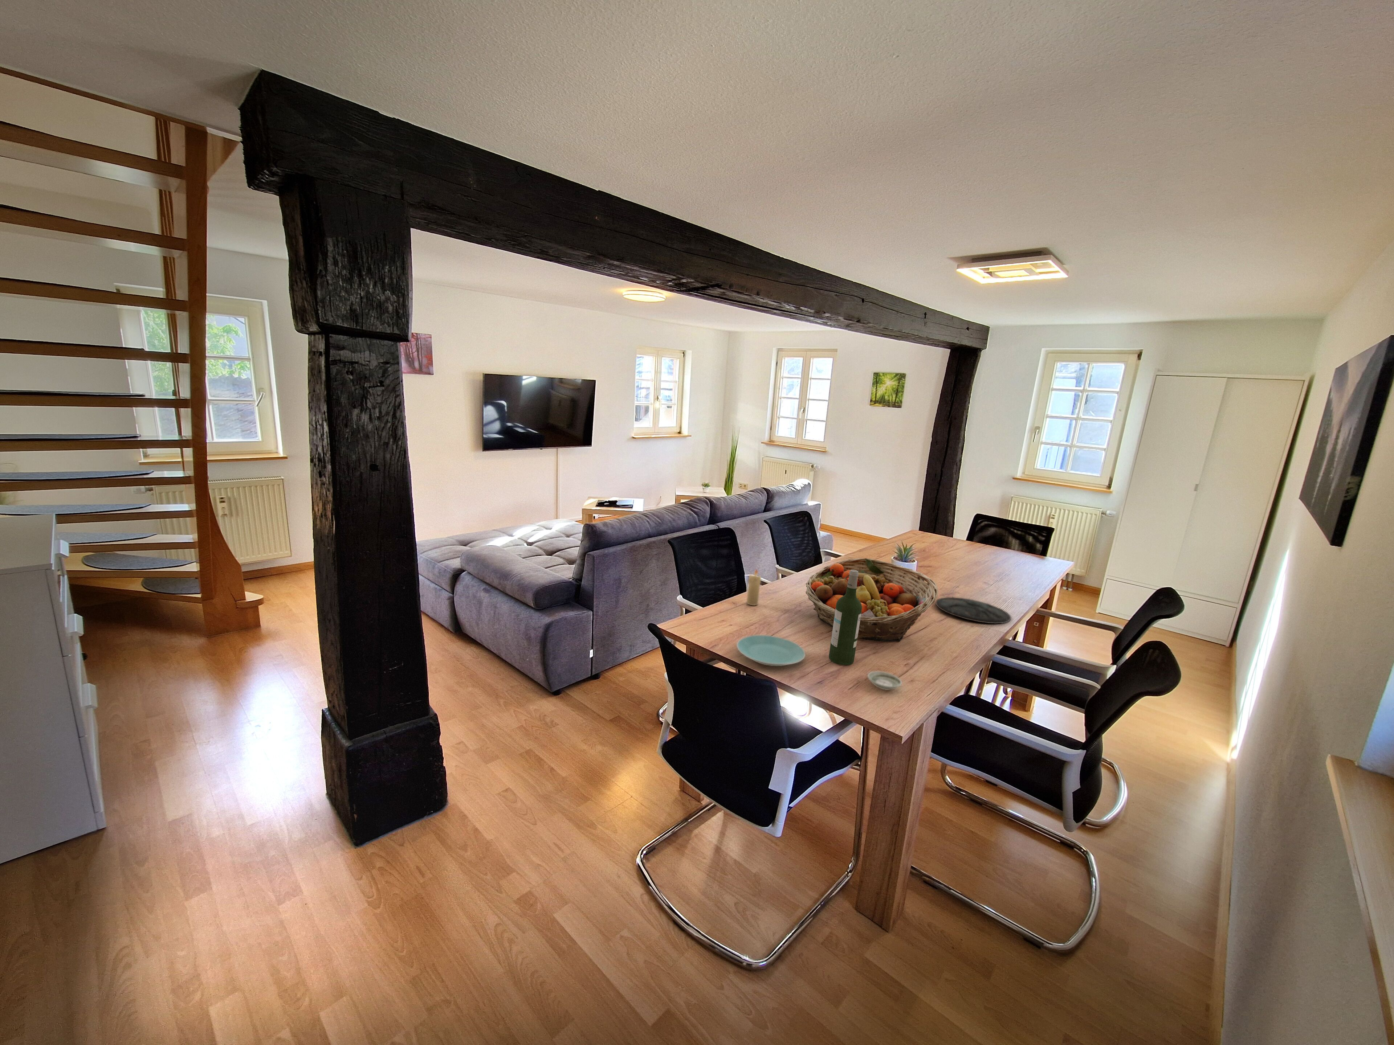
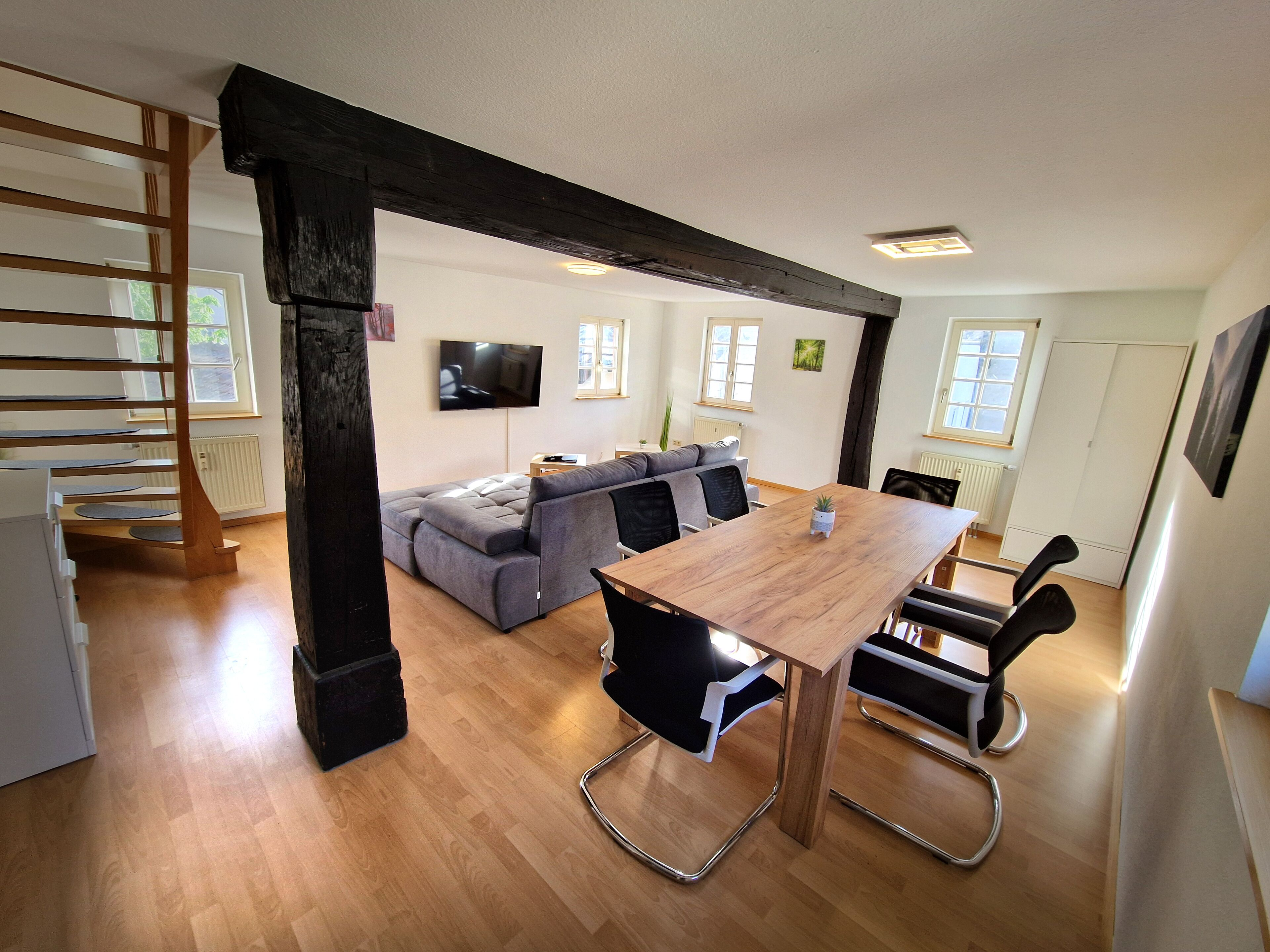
- plate [737,634,806,666]
- plate [935,596,1011,625]
- fruit basket [806,558,938,642]
- saucer [867,671,902,690]
- wine bottle [829,570,862,666]
- candle [746,569,762,606]
